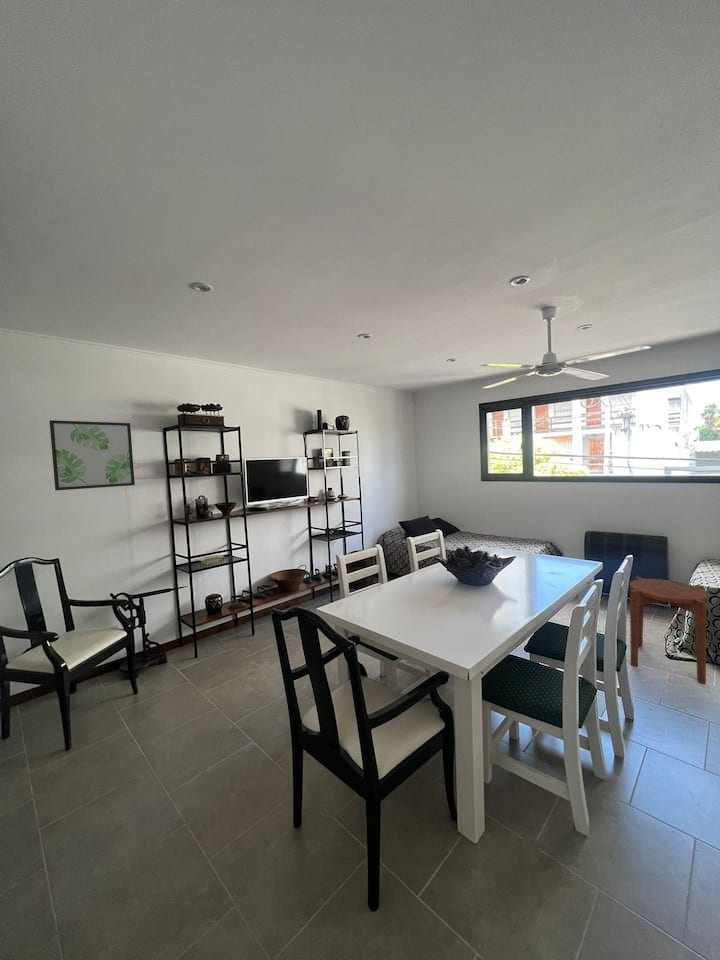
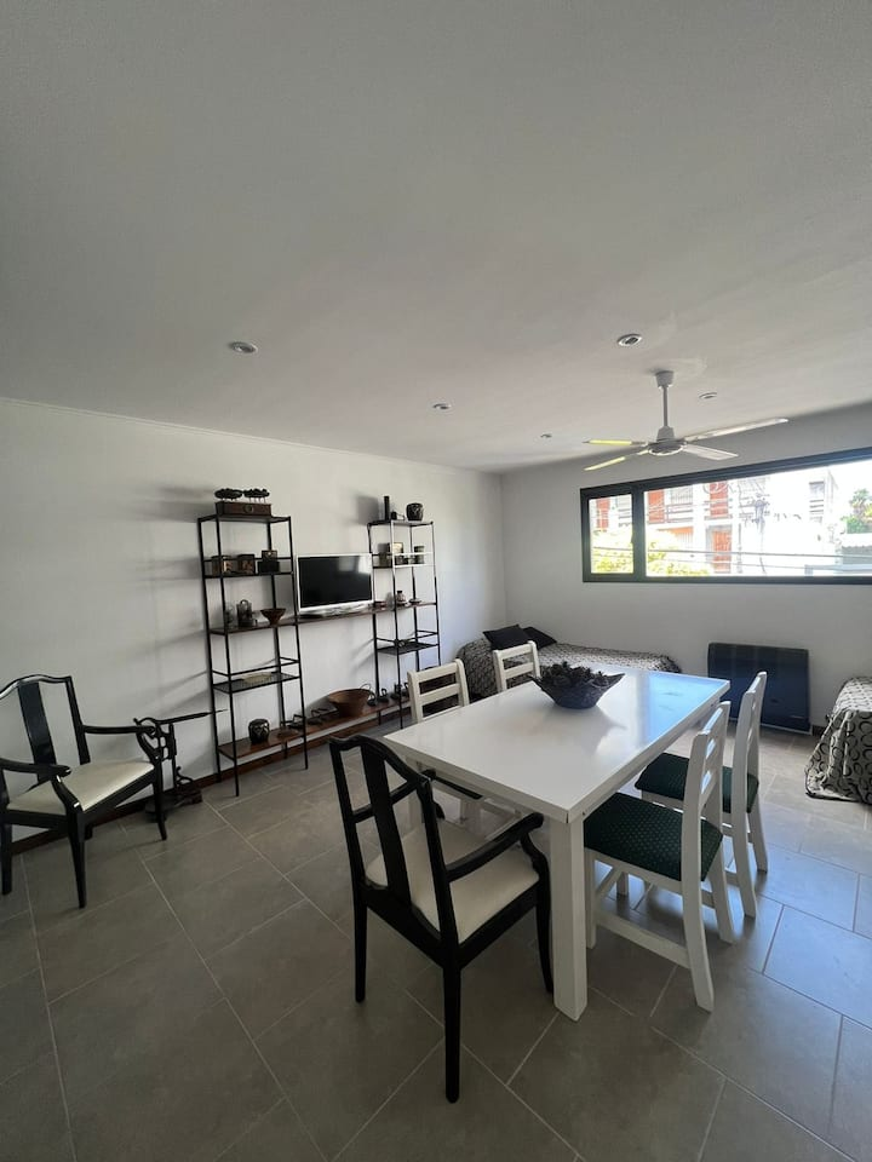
- wall art [48,419,136,491]
- side table [629,576,710,685]
